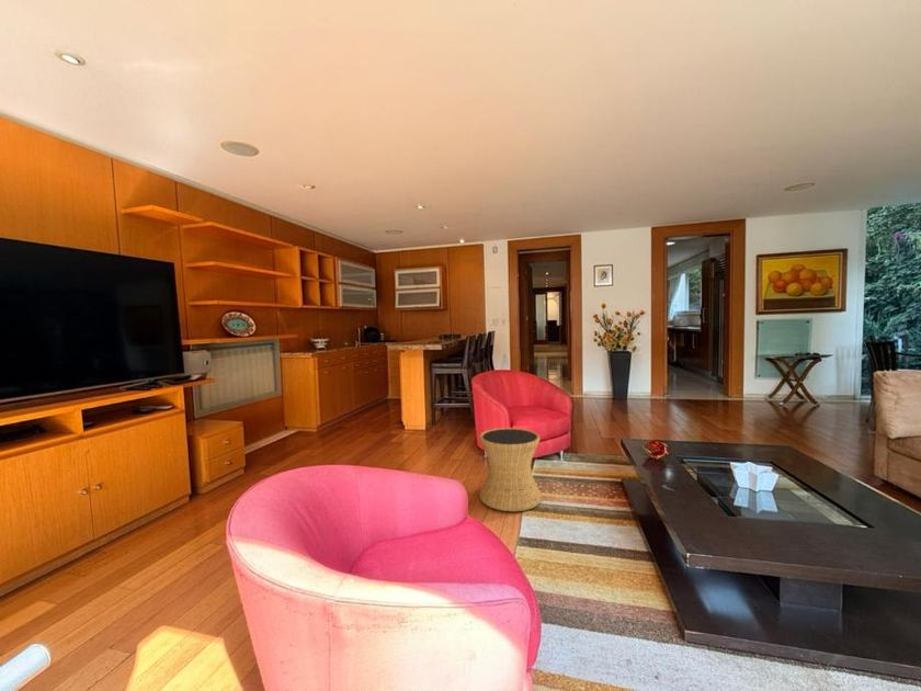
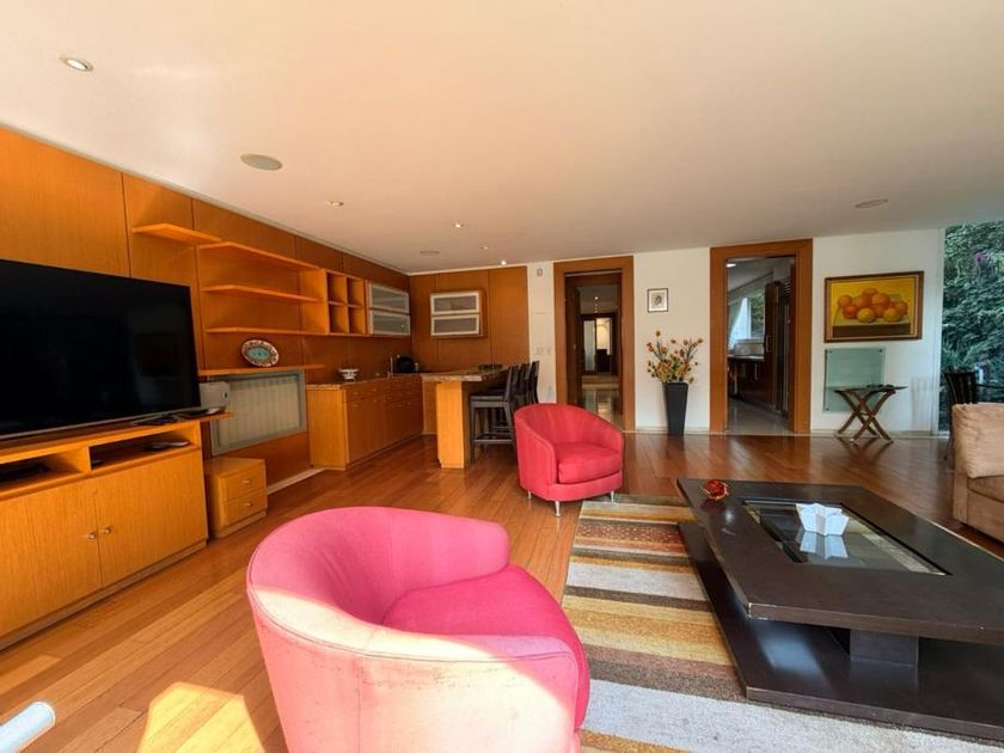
- side table [478,427,543,512]
